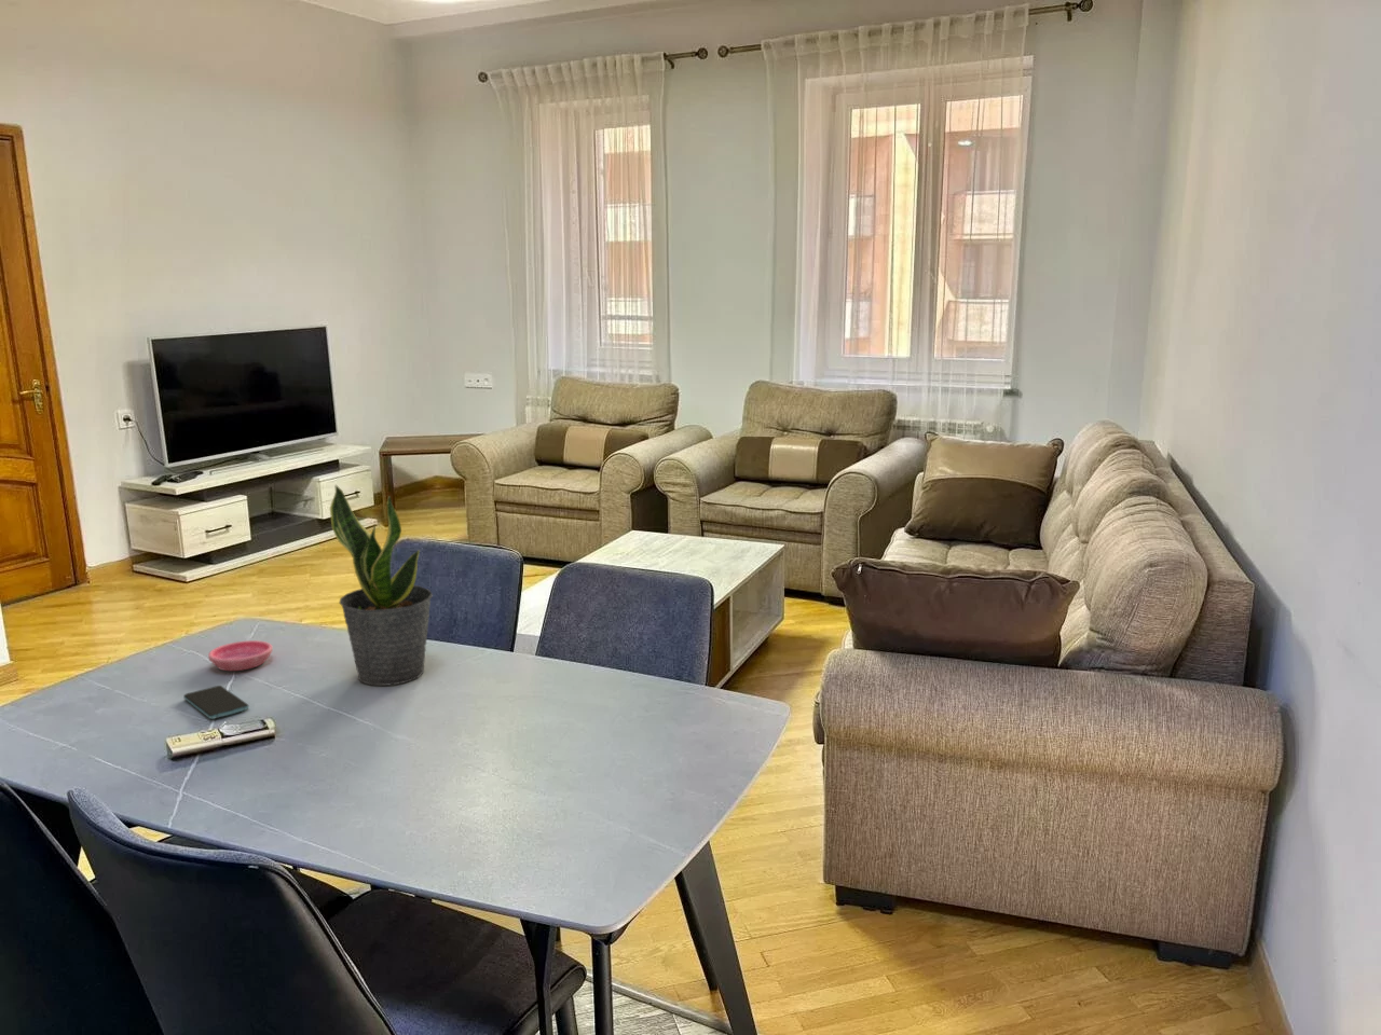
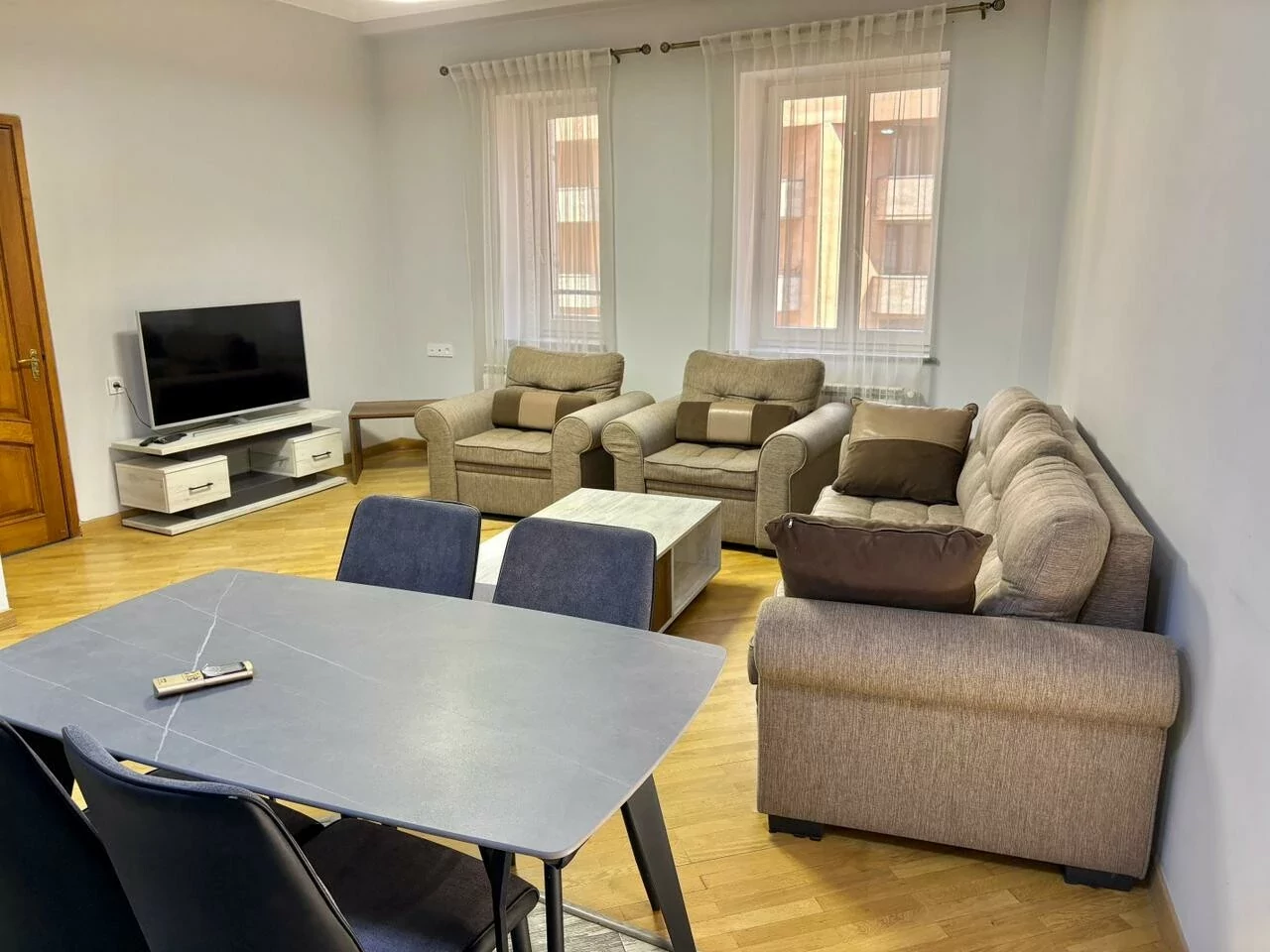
- potted plant [329,483,434,687]
- saucer [208,639,274,672]
- smartphone [183,685,250,720]
